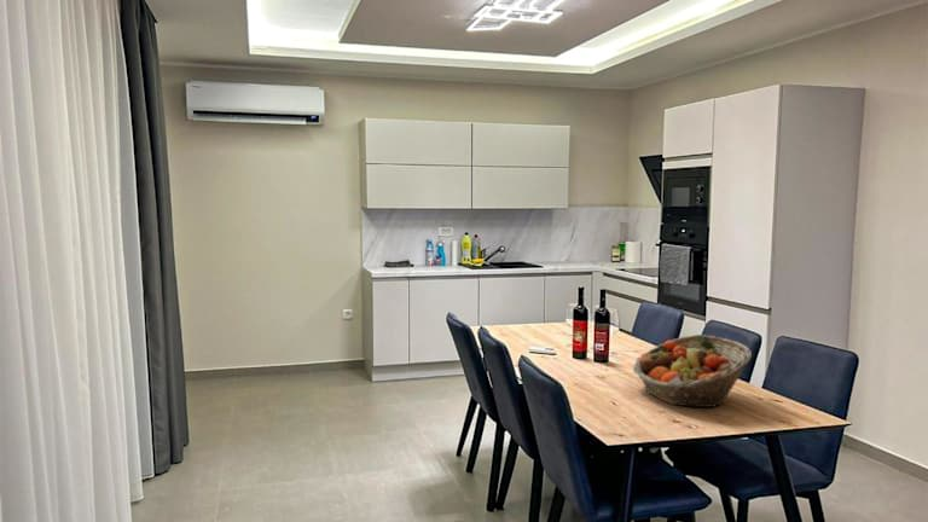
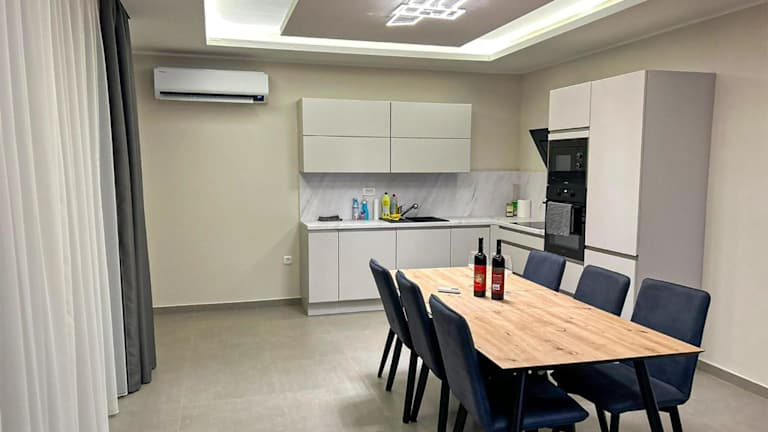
- fruit basket [632,334,753,408]
